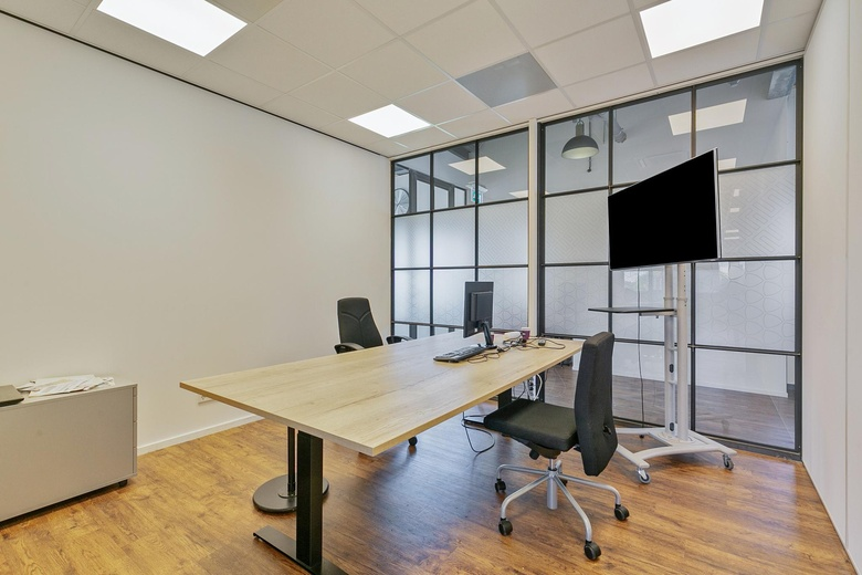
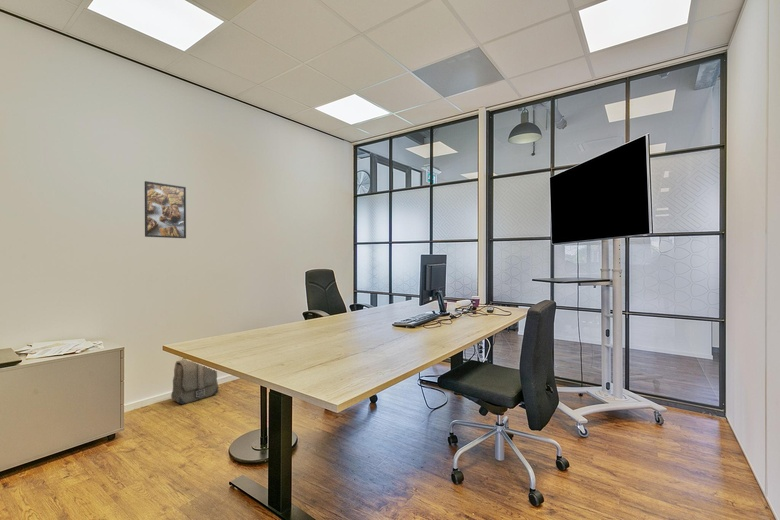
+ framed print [144,180,187,239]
+ backpack [170,359,219,405]
